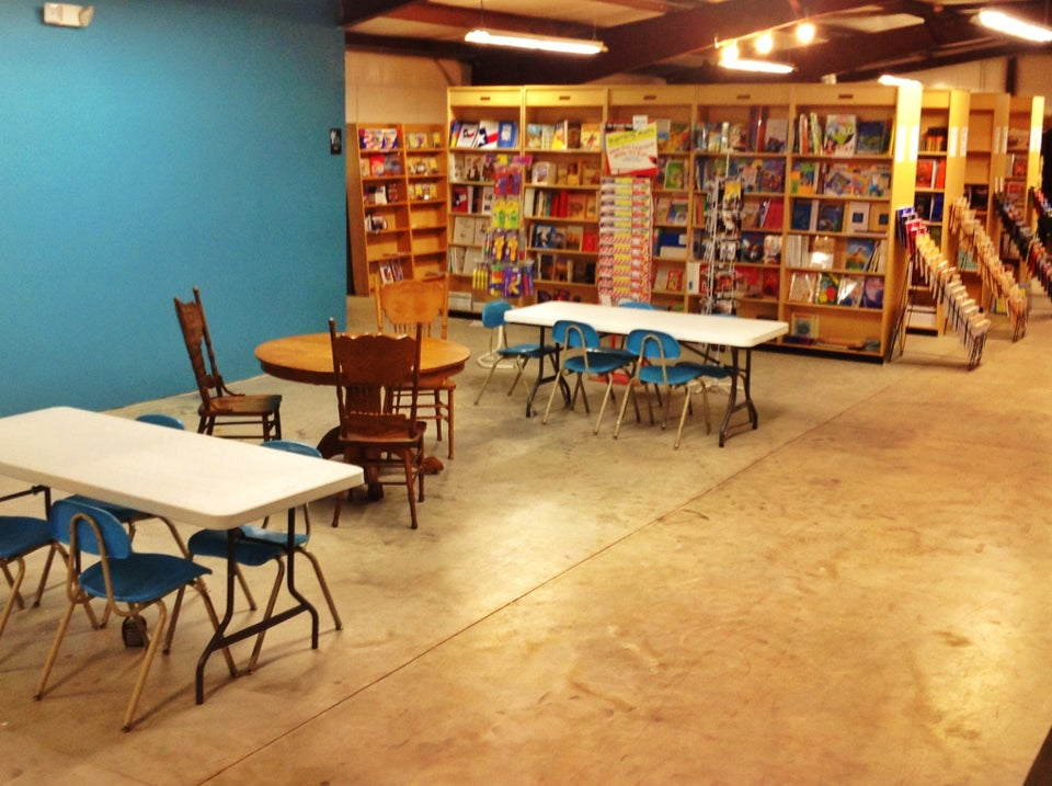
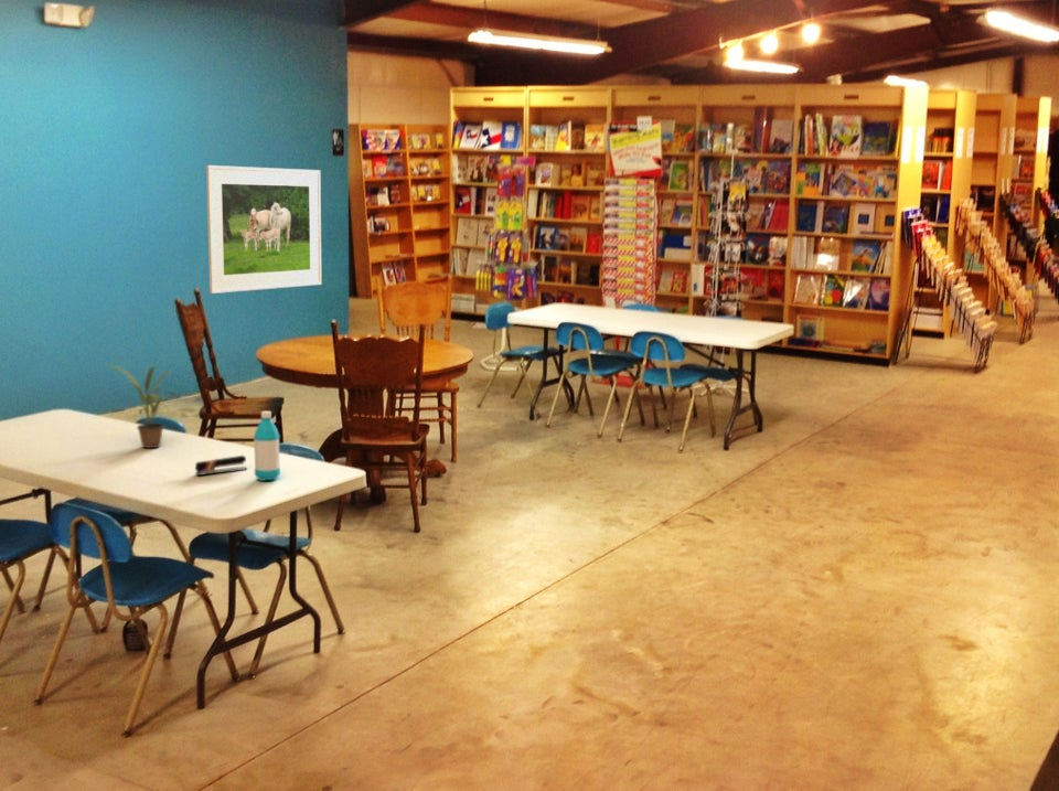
+ stapler [194,455,248,477]
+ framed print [205,164,322,295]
+ water bottle [253,410,281,482]
+ potted plant [104,363,181,449]
